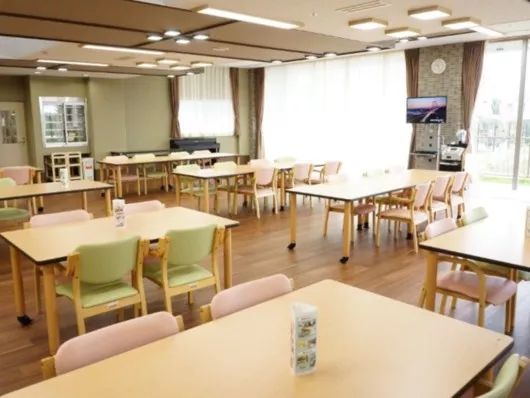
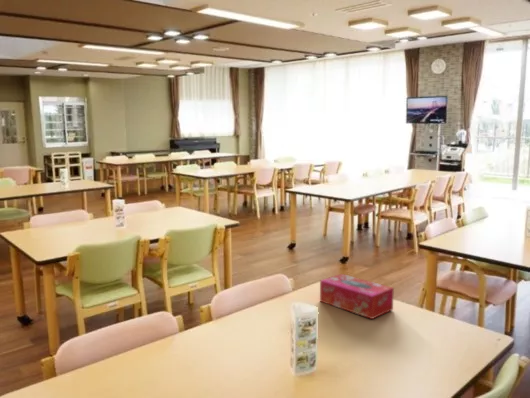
+ tissue box [319,273,395,320]
